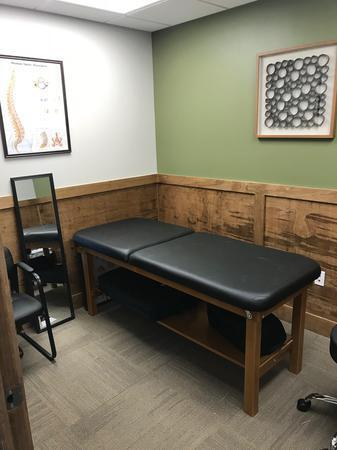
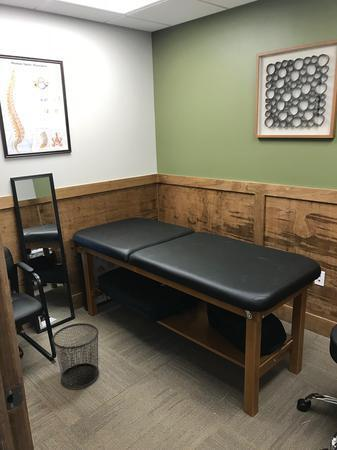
+ waste bin [51,322,100,389]
